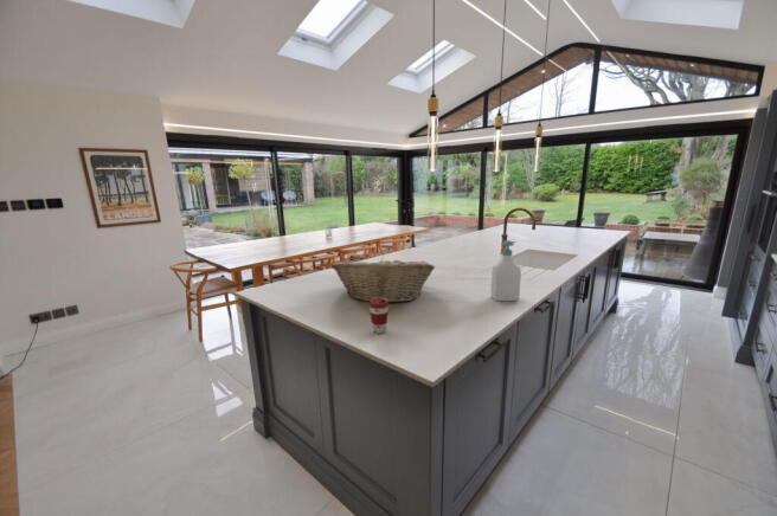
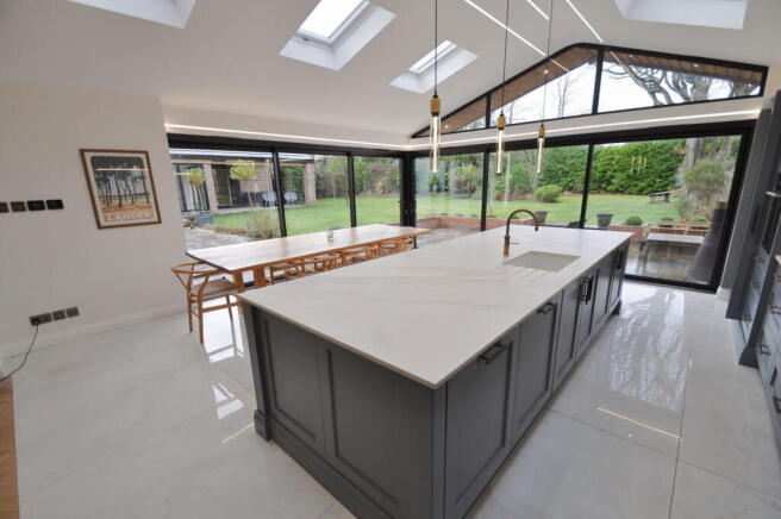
- fruit basket [329,258,436,303]
- coffee cup [367,298,390,335]
- soap bottle [489,239,522,302]
